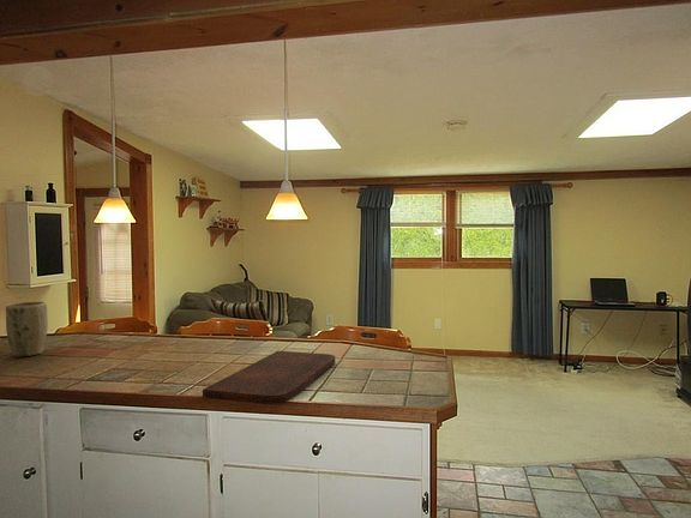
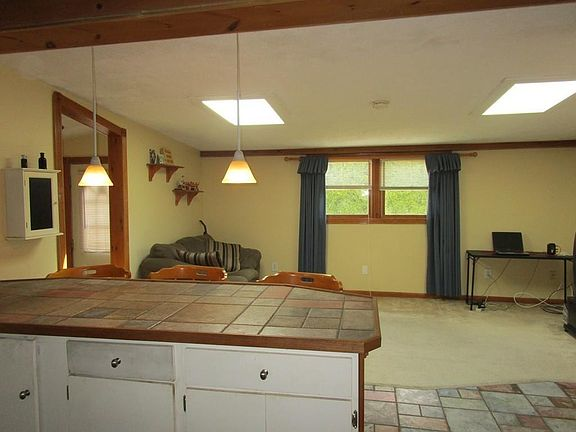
- cutting board [202,350,336,405]
- plant pot [5,301,49,357]
